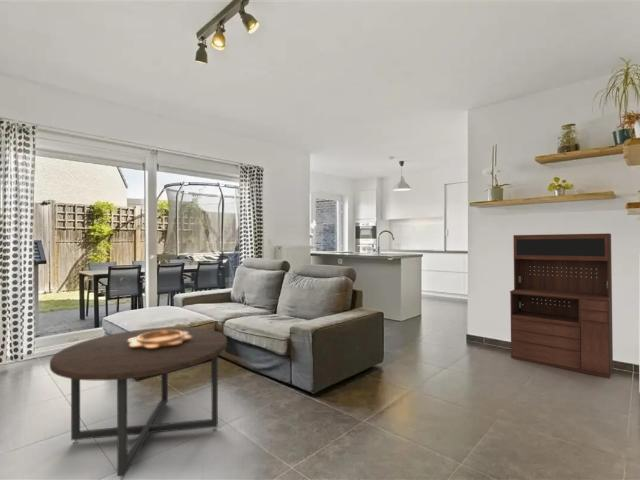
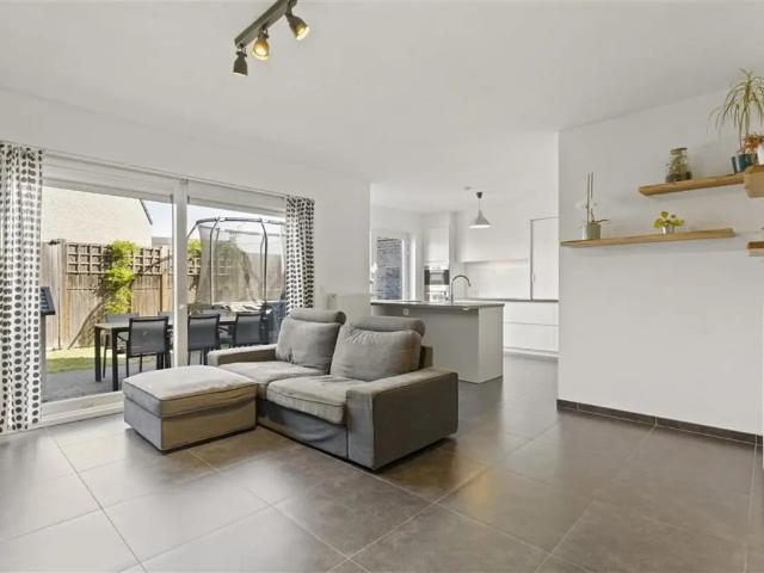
- coffee table [49,326,228,480]
- decorative bowl [128,330,192,348]
- shelving unit [509,233,614,379]
